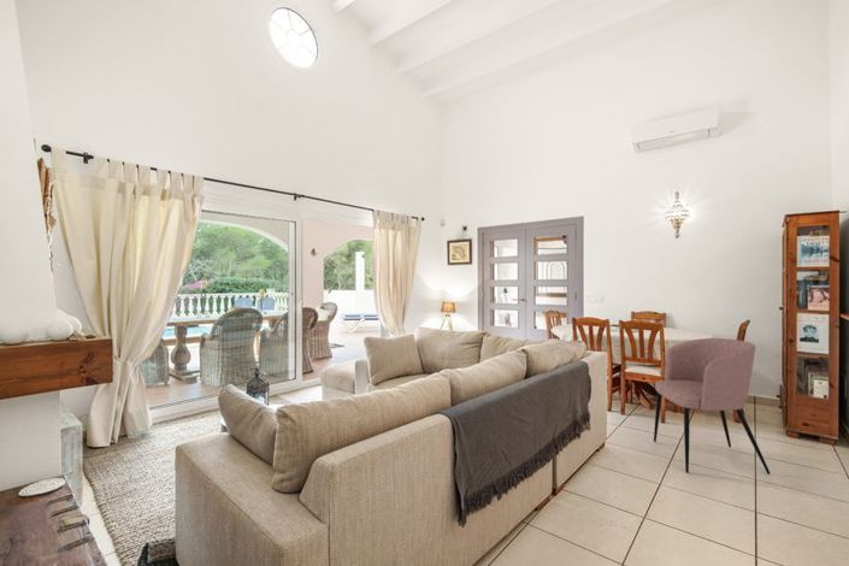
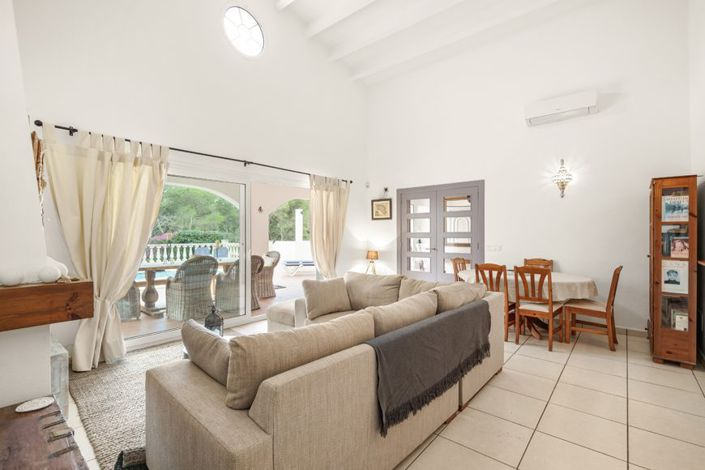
- armchair [653,337,771,476]
